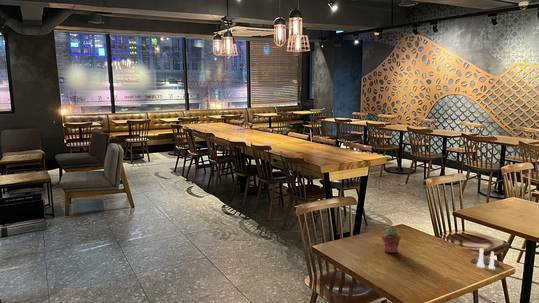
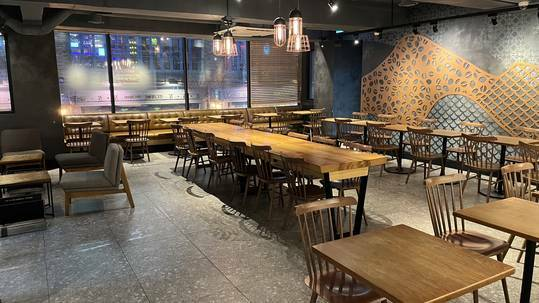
- potted succulent [381,227,402,254]
- salt and pepper shaker set [469,248,500,270]
